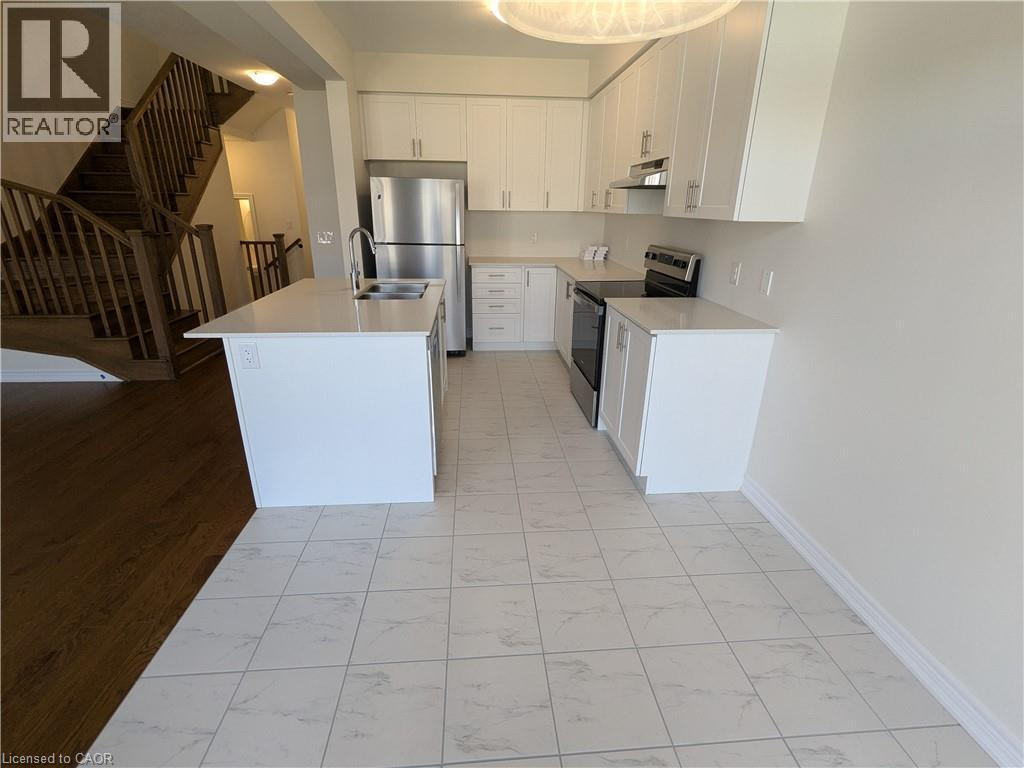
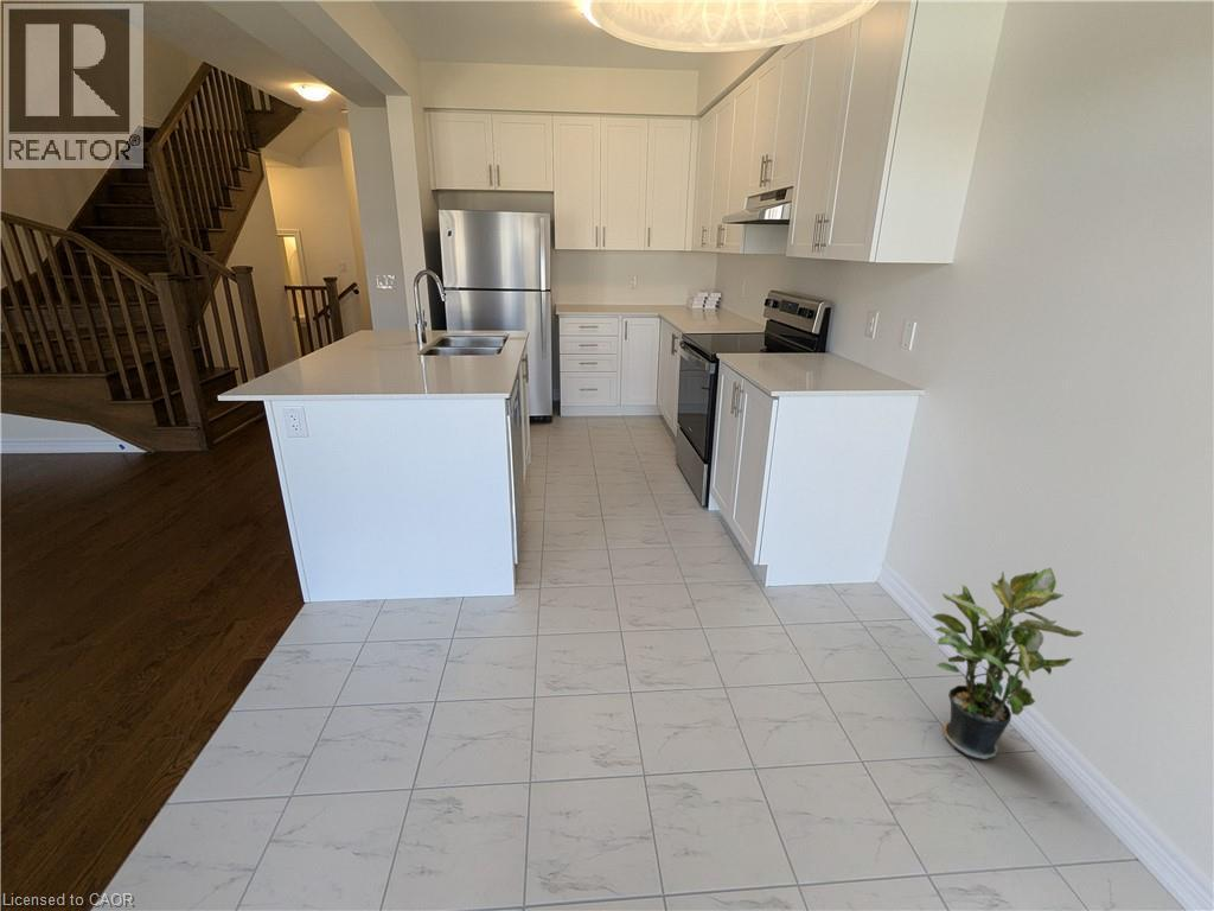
+ potted plant [931,567,1085,760]
